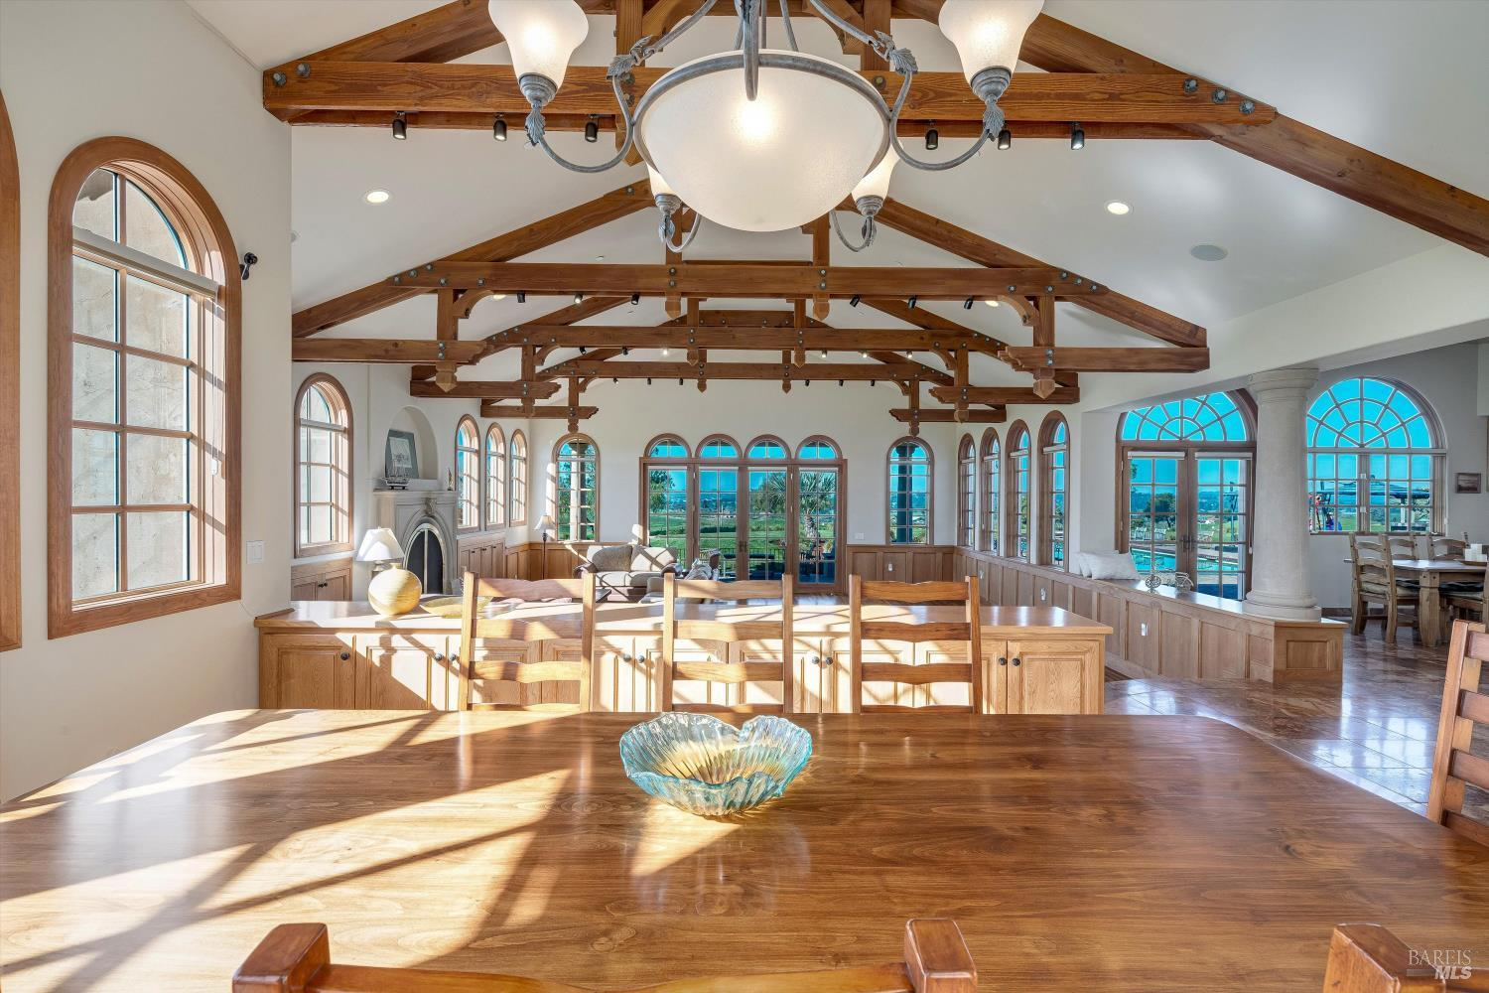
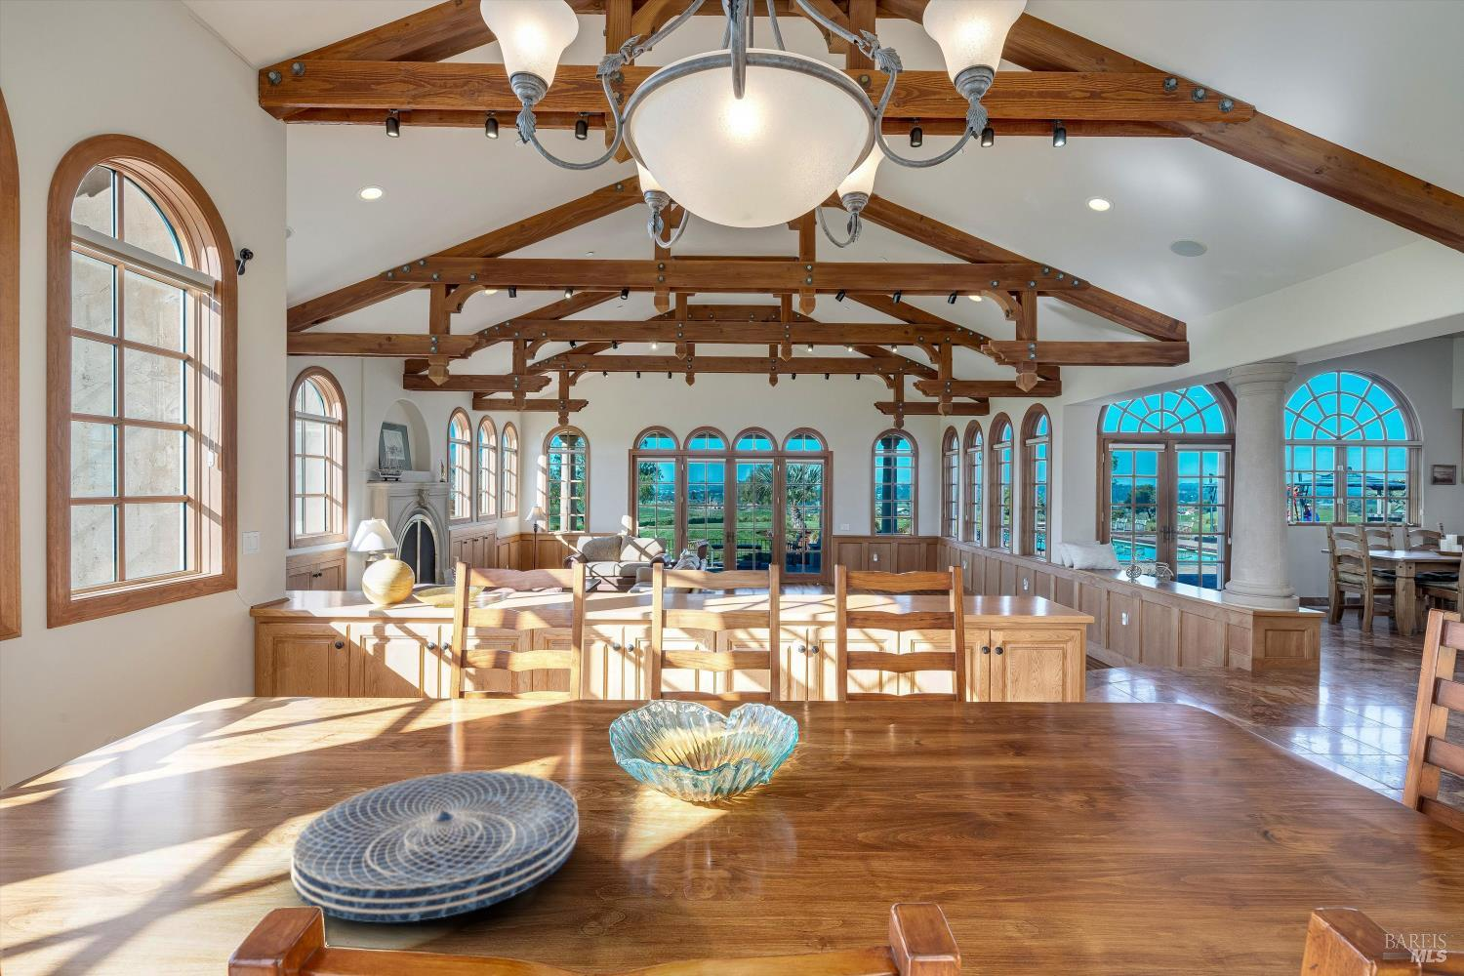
+ placemat [290,770,580,925]
